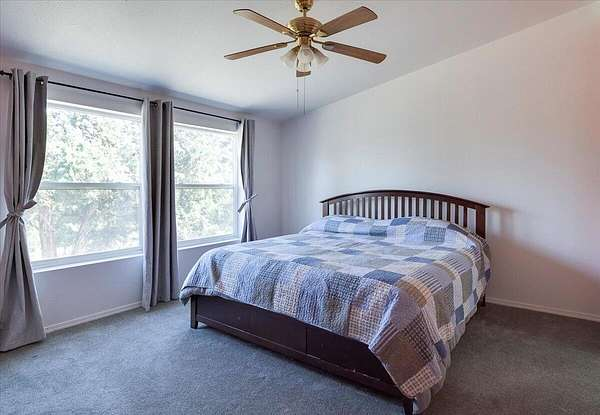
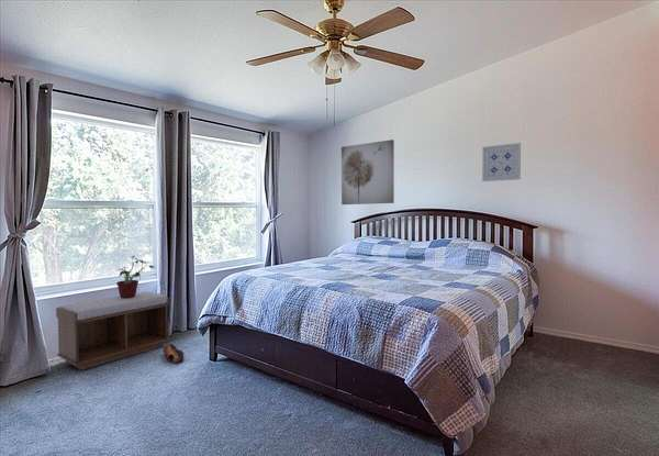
+ potted plant [115,255,156,299]
+ shoe [163,343,185,364]
+ wall art [481,142,522,182]
+ bench [55,290,170,371]
+ wall art [340,138,395,205]
